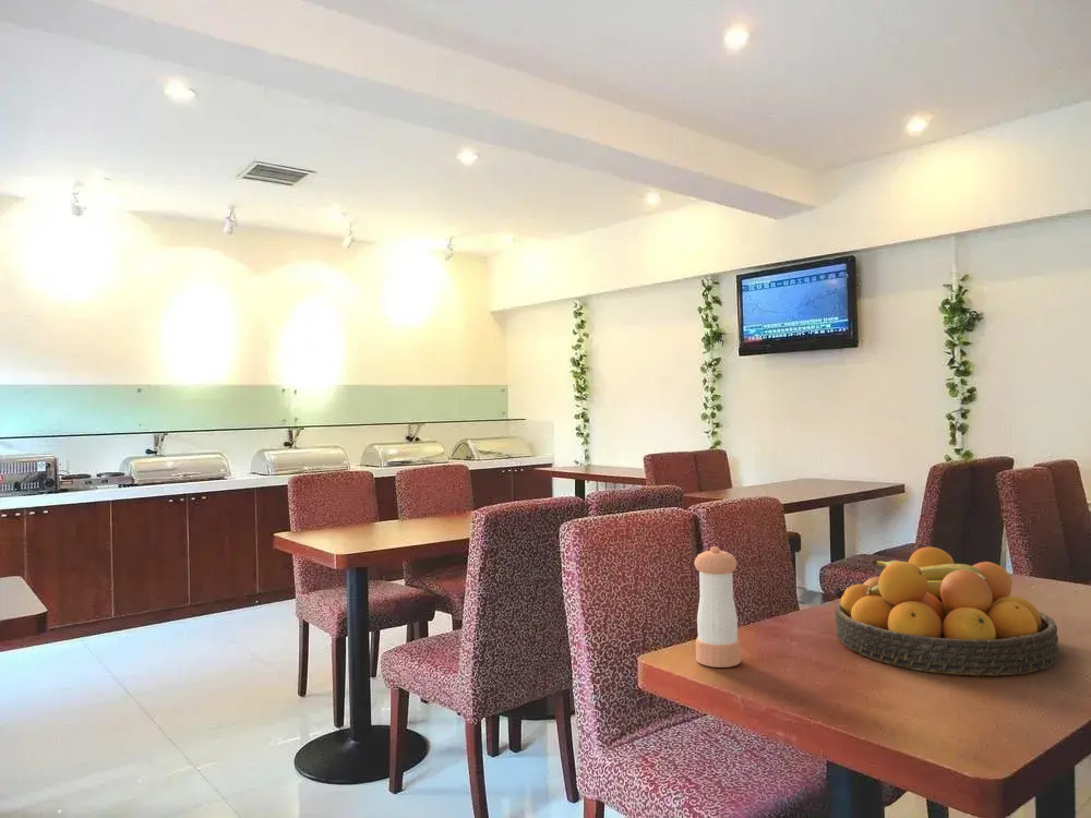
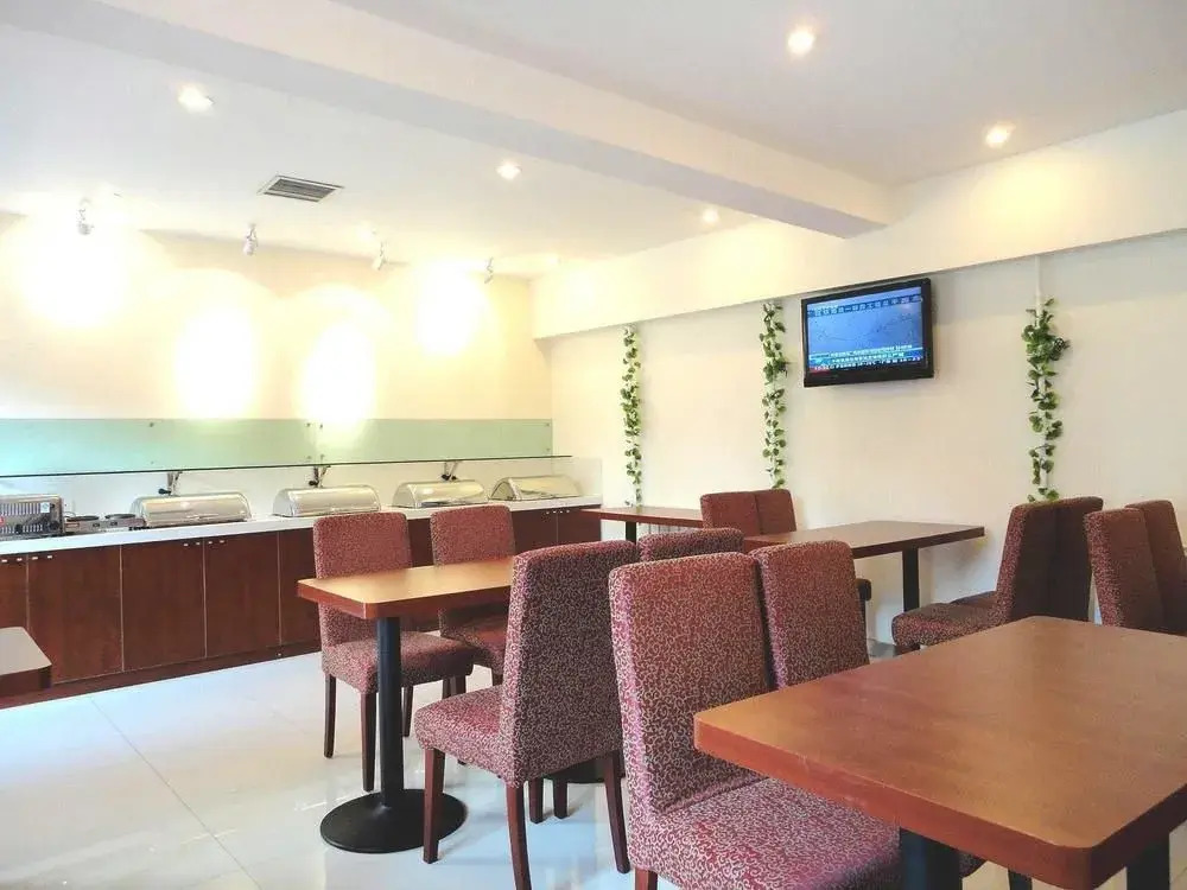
- pepper shaker [693,545,742,669]
- fruit bowl [835,546,1059,676]
